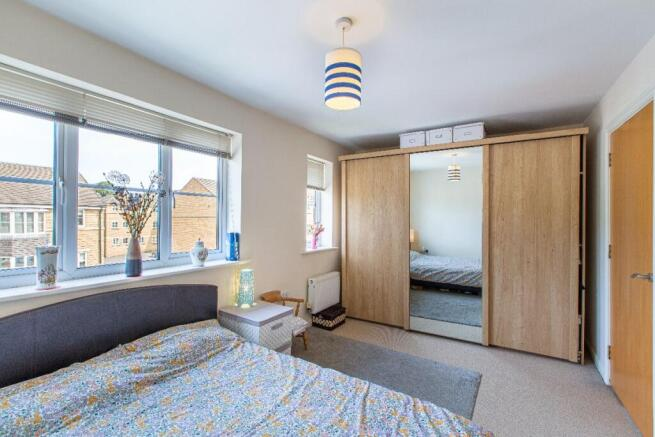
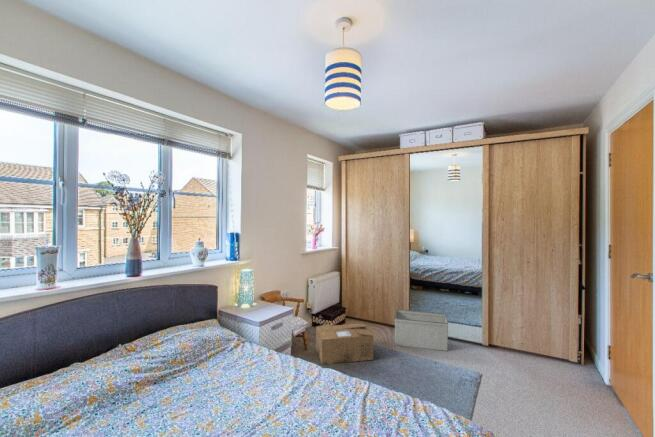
+ cardboard box [315,323,374,366]
+ storage bin [394,309,449,352]
